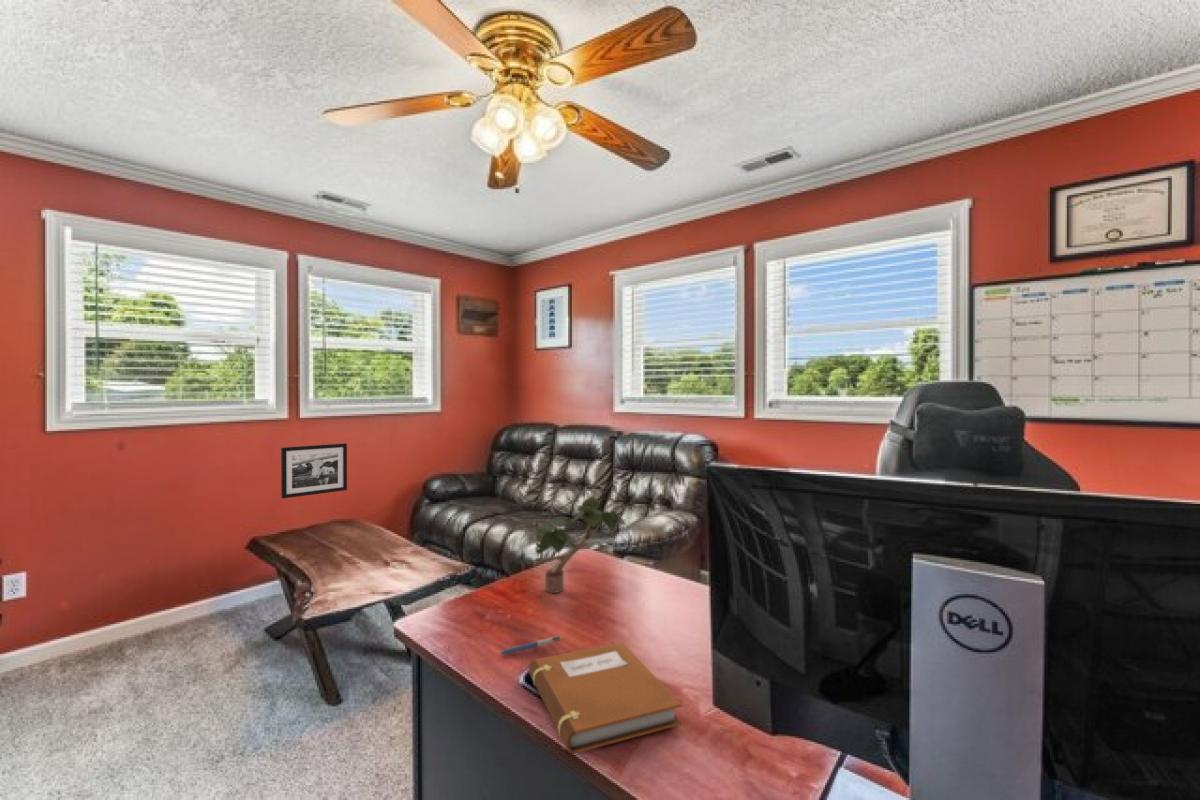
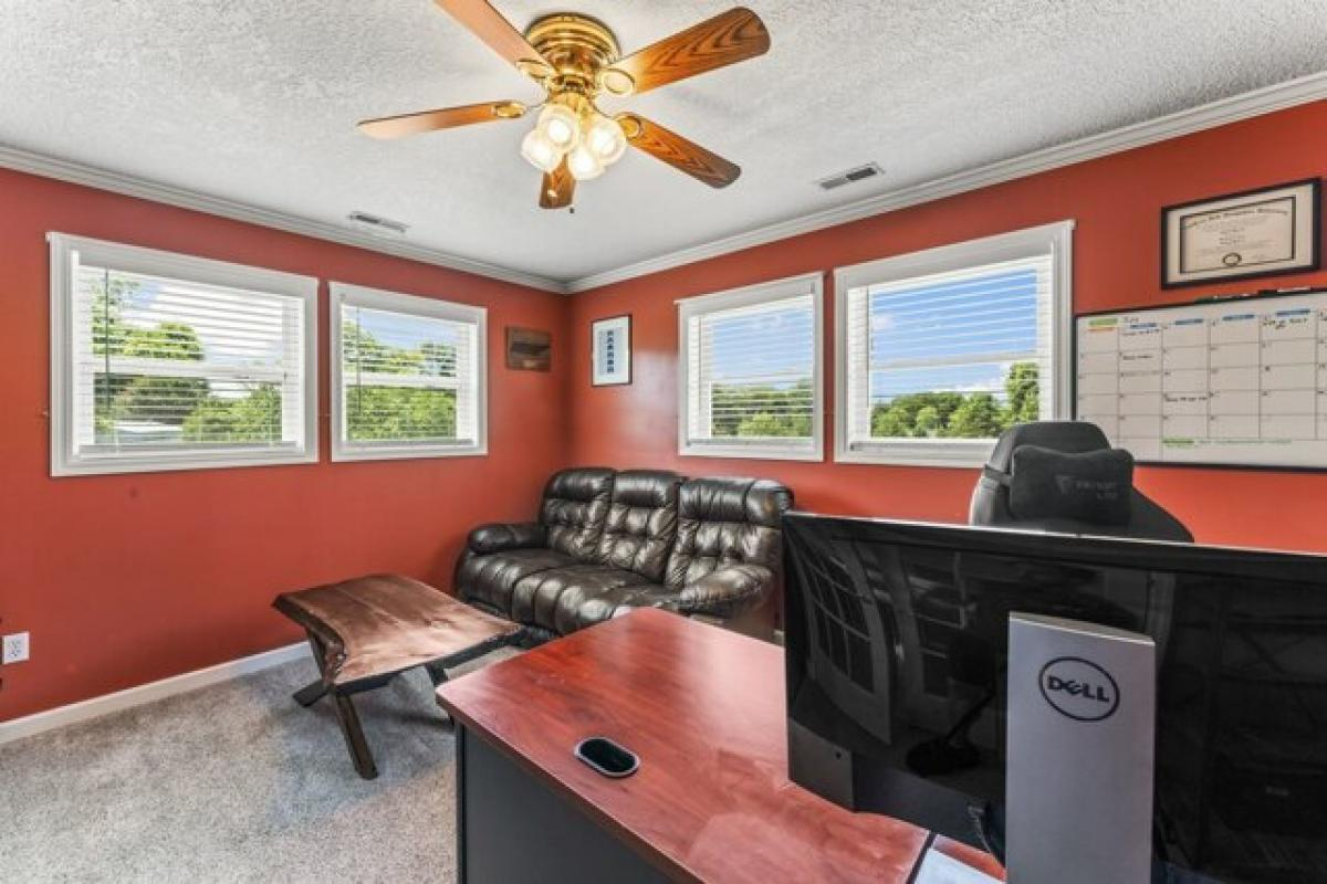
- pen [498,635,564,656]
- picture frame [280,442,348,499]
- notebook [528,641,682,754]
- potted plant [529,495,628,594]
